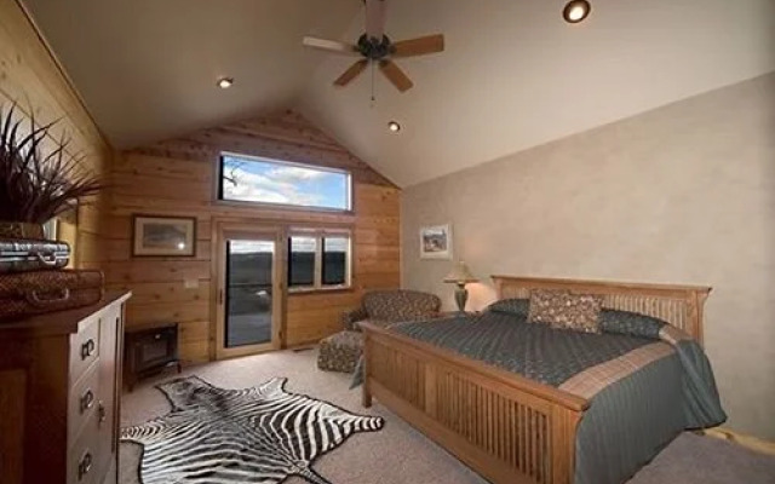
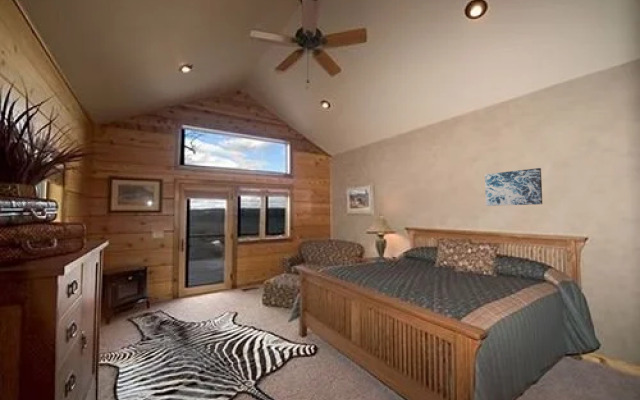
+ wall art [484,167,543,207]
